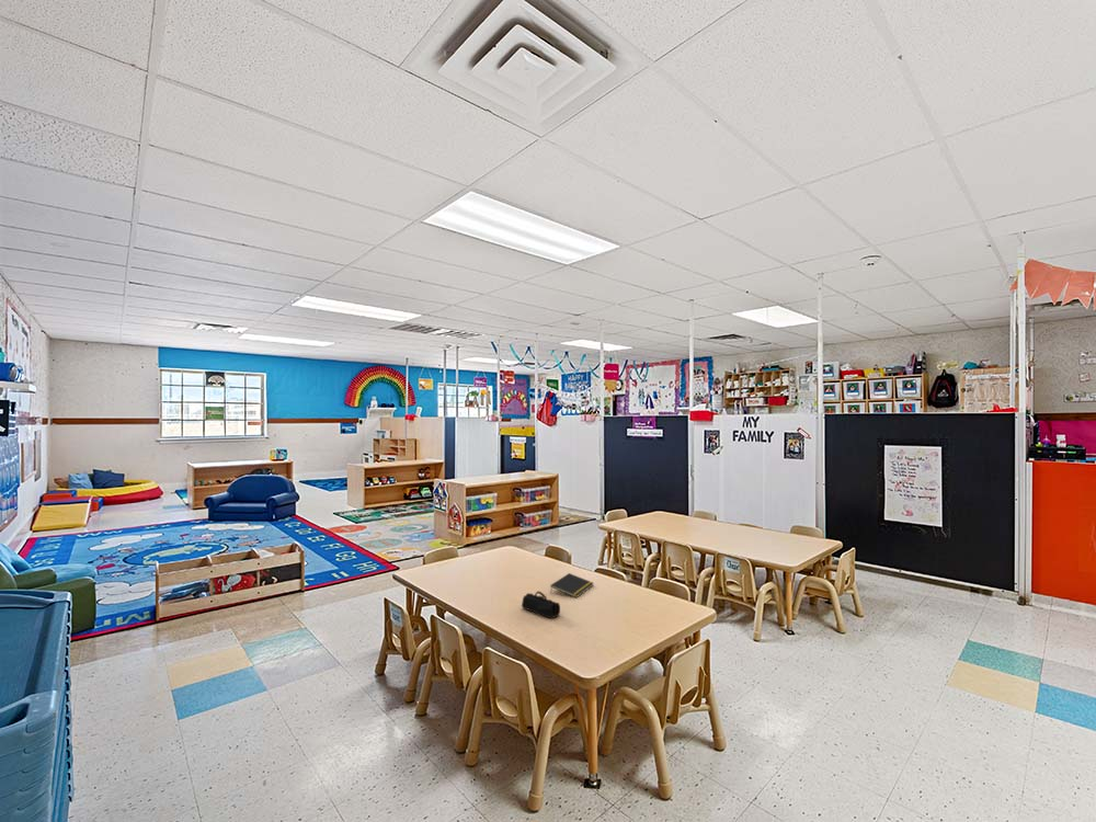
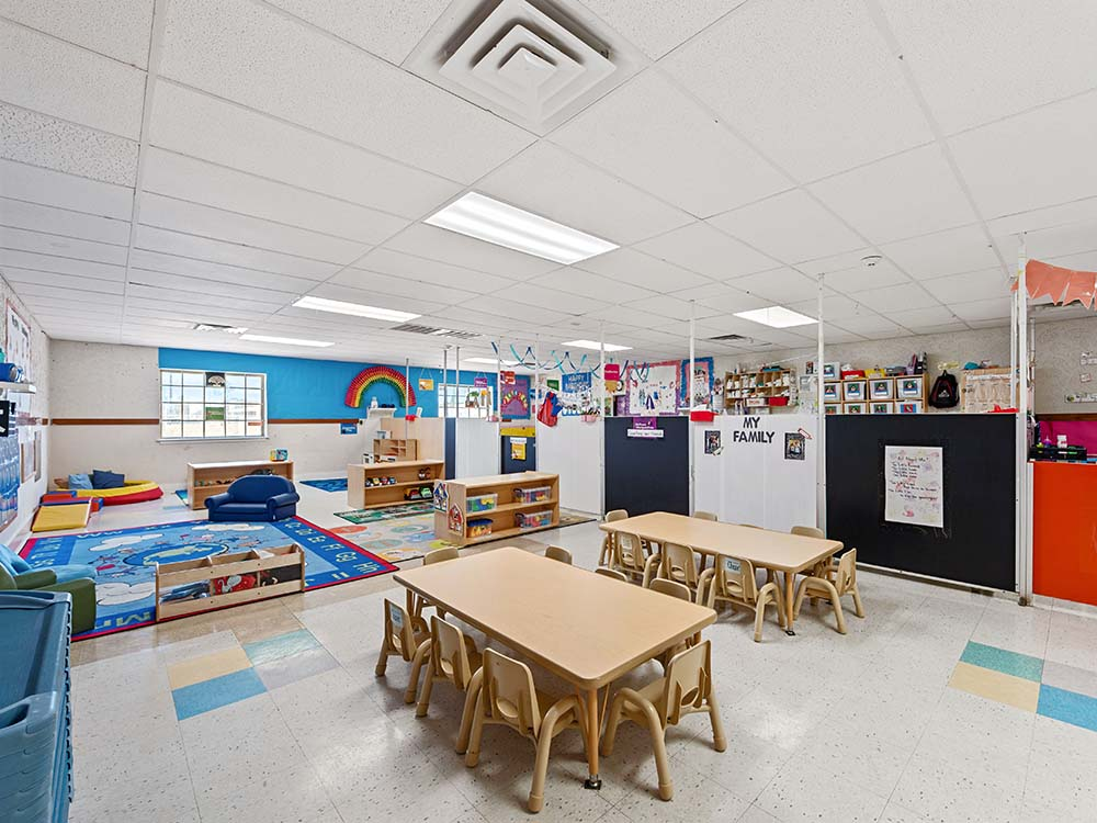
- notepad [549,572,594,598]
- pencil case [521,591,561,619]
